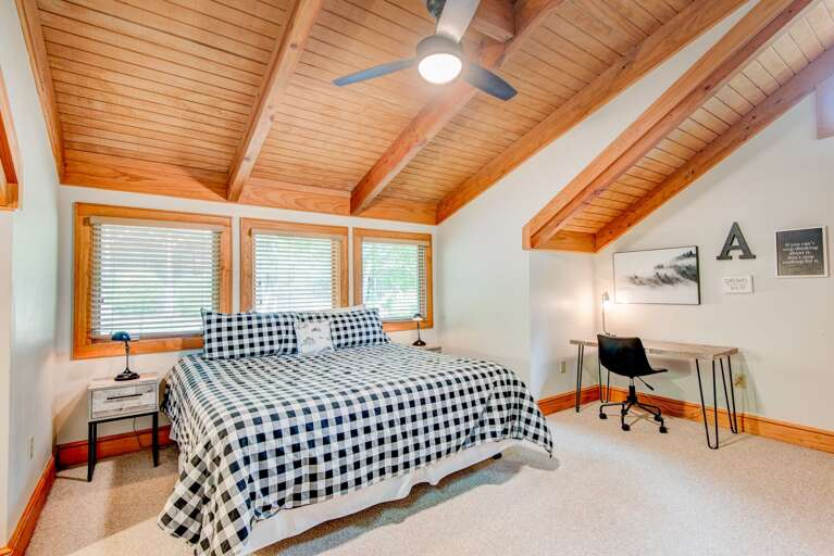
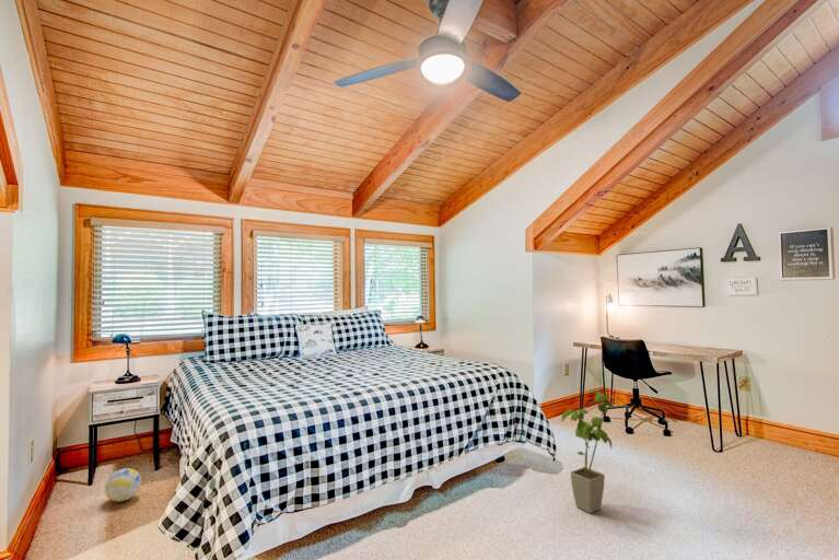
+ ball [104,467,142,503]
+ house plant [561,388,629,514]
